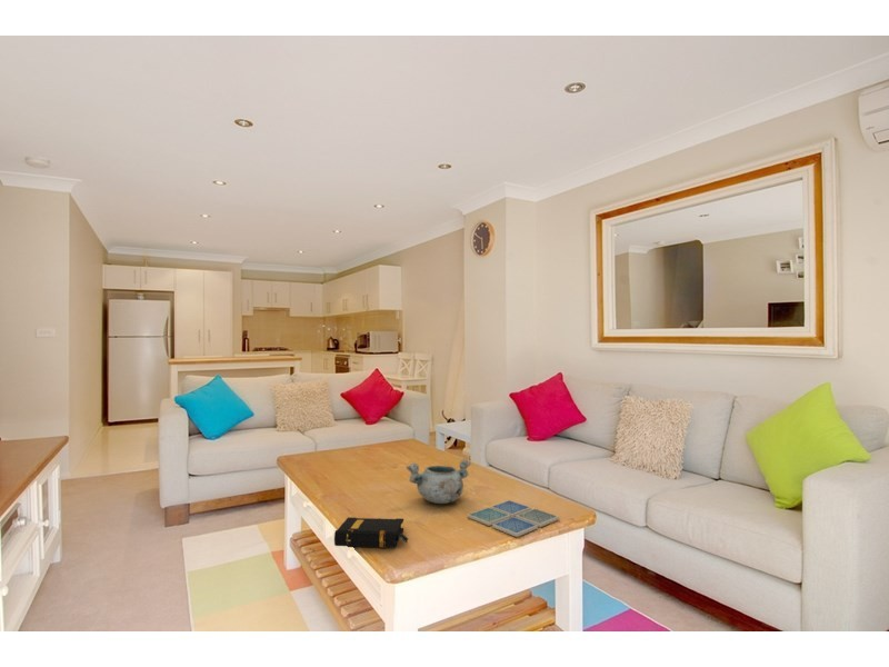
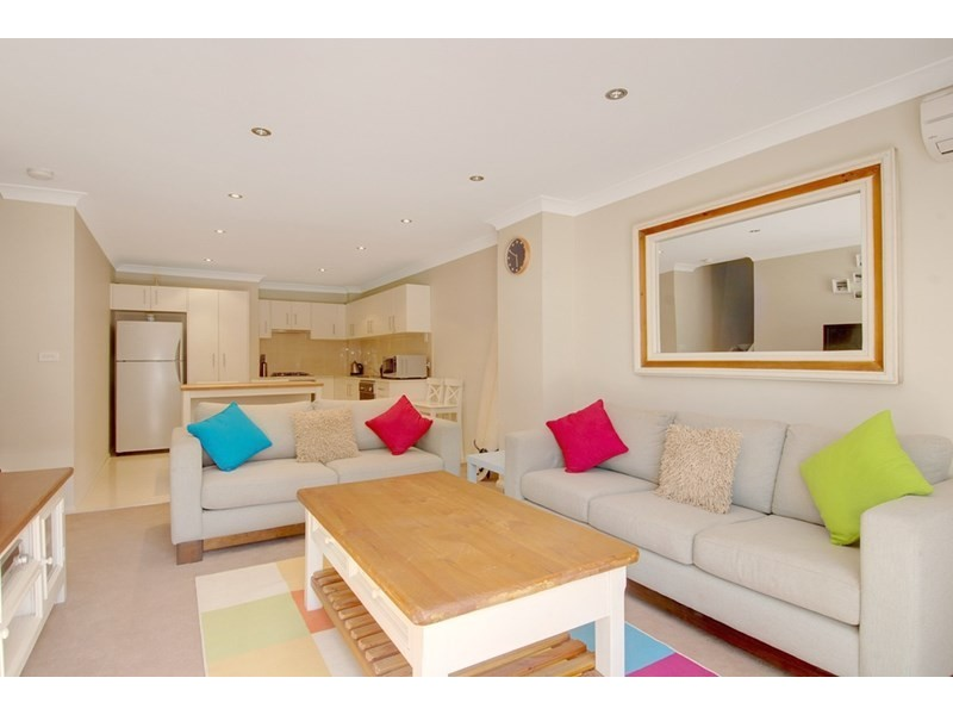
- drink coaster [467,499,560,538]
- decorative bowl [406,458,472,505]
- book [333,516,409,549]
